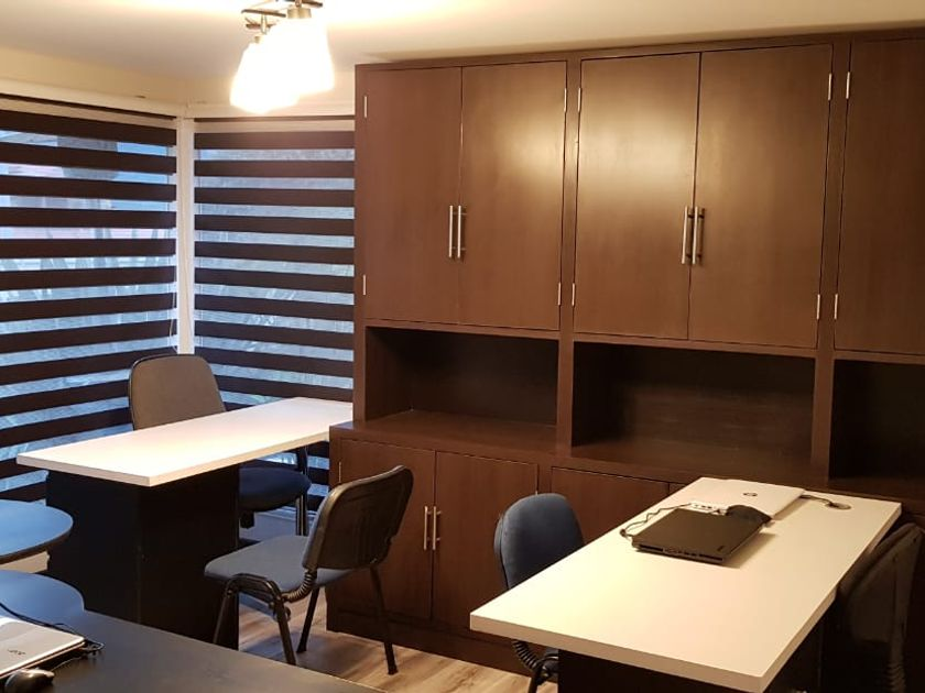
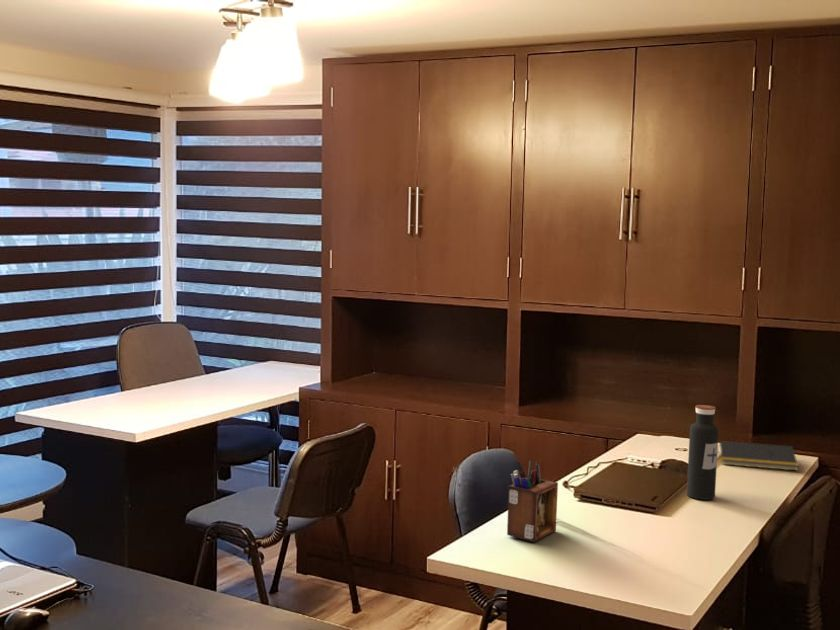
+ water bottle [686,404,720,501]
+ desk organizer [506,459,559,543]
+ notepad [718,440,800,472]
